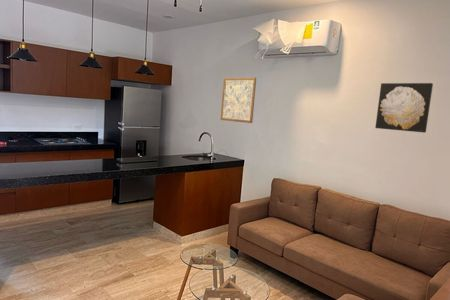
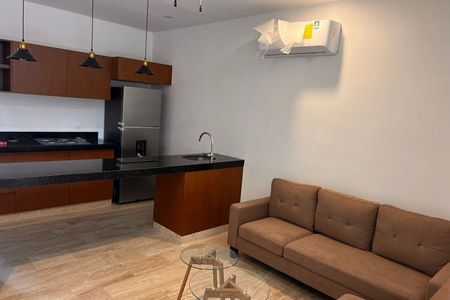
- wall art [220,77,257,124]
- wall art [374,82,434,134]
